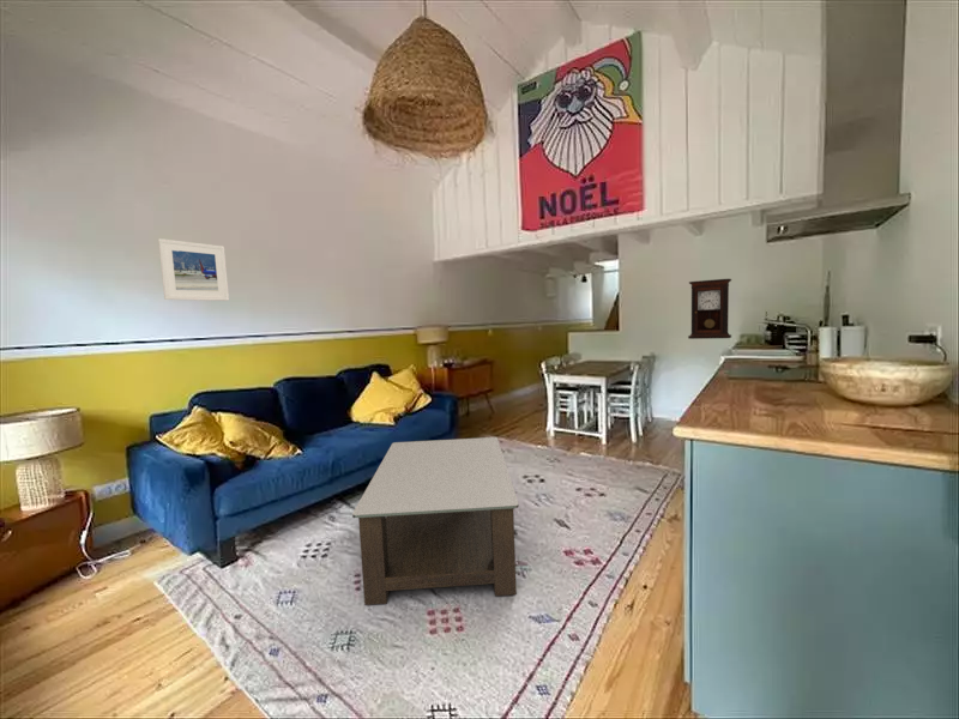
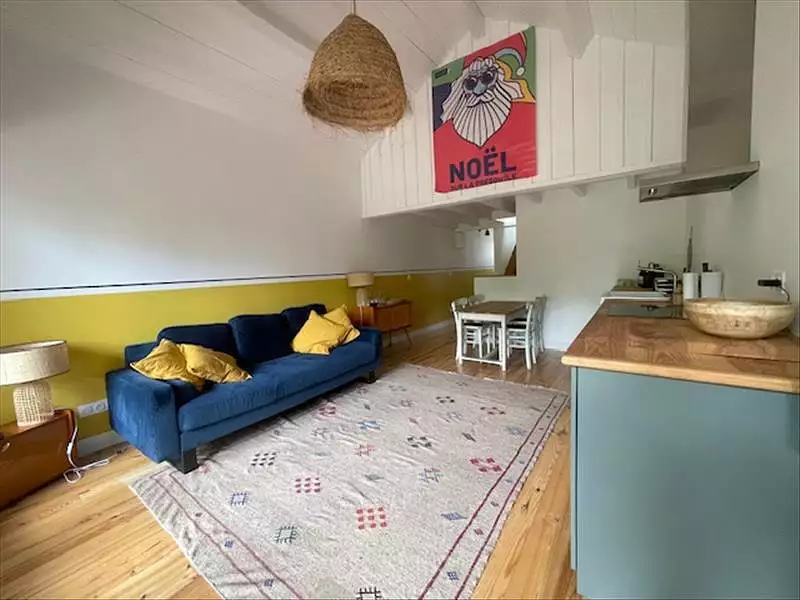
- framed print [157,237,230,302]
- coffee table [351,436,520,606]
- pendulum clock [687,278,732,340]
